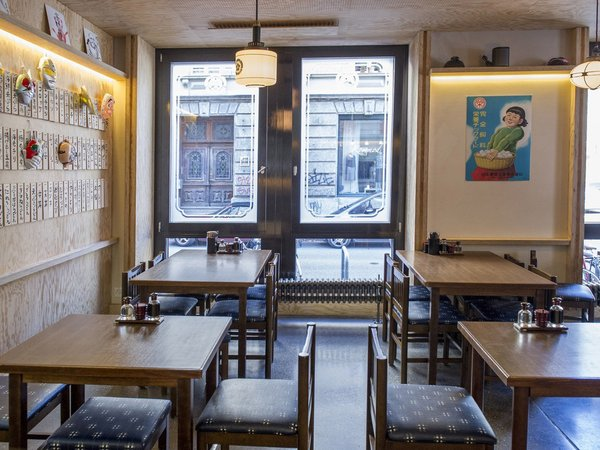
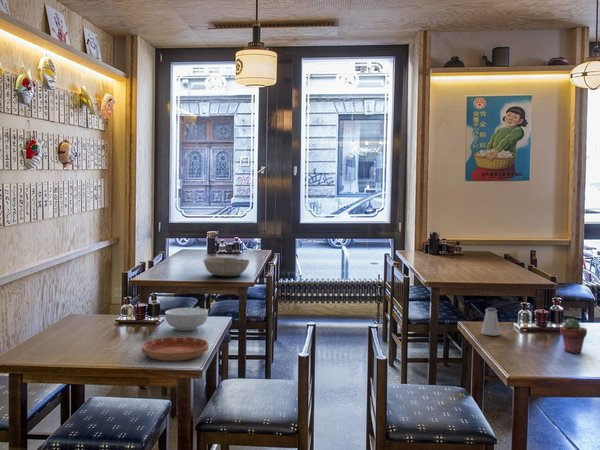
+ cereal bowl [164,307,209,331]
+ bowl [203,256,250,278]
+ potted succulent [559,318,588,354]
+ saucer [141,336,210,362]
+ saltshaker [480,307,501,336]
